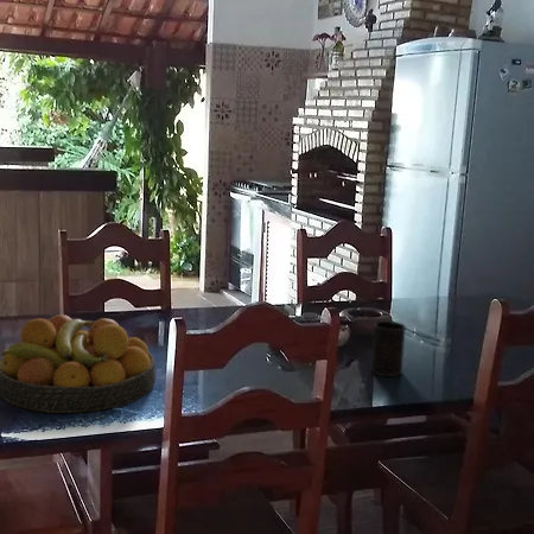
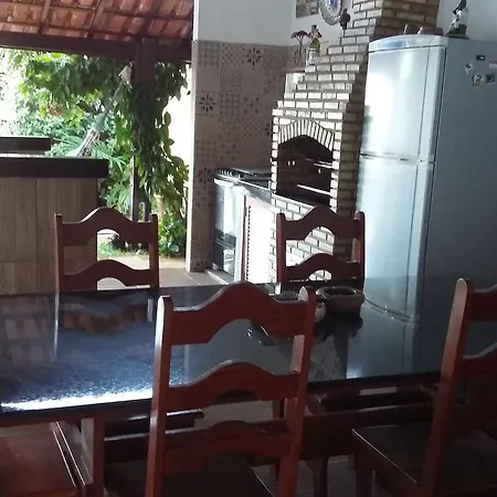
- cup [370,320,407,377]
- fruit bowl [0,313,157,414]
